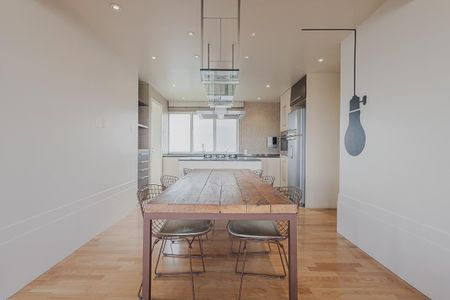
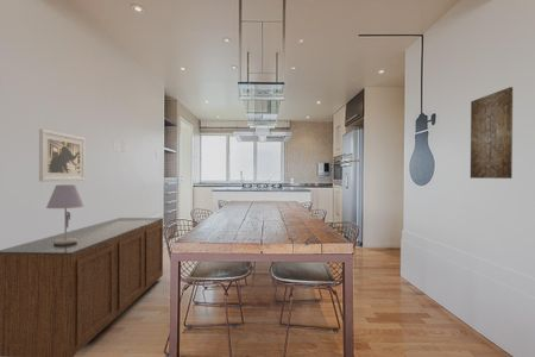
+ sideboard [0,217,164,357]
+ table lamp [45,183,84,245]
+ wall art [470,86,514,180]
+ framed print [38,127,86,182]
